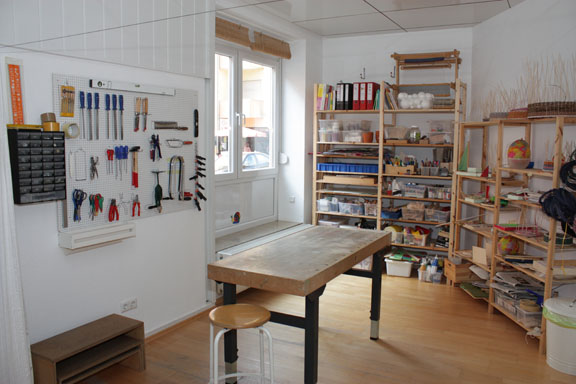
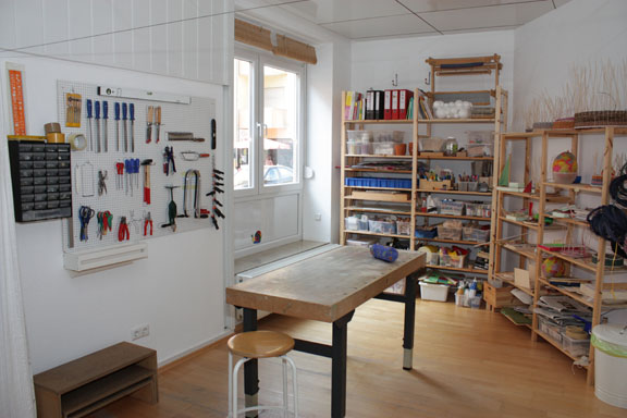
+ pencil case [369,242,399,262]
